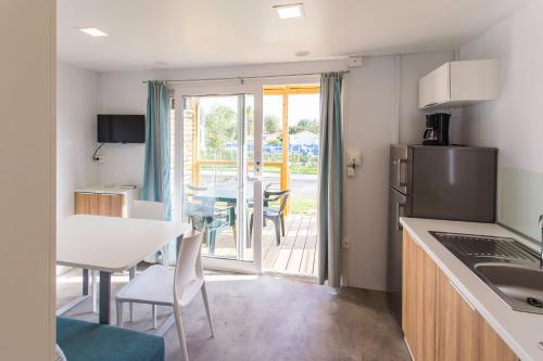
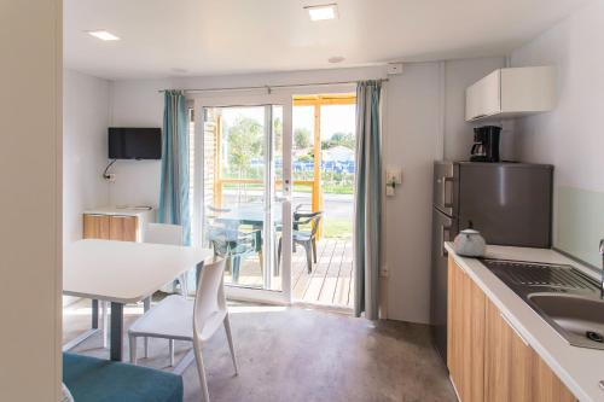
+ kettle [452,219,488,257]
